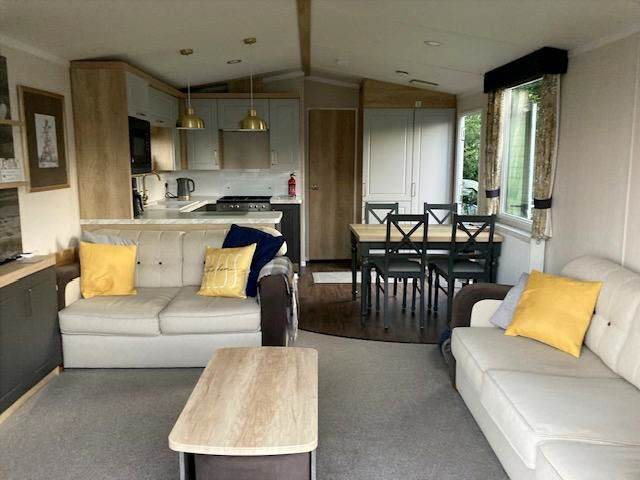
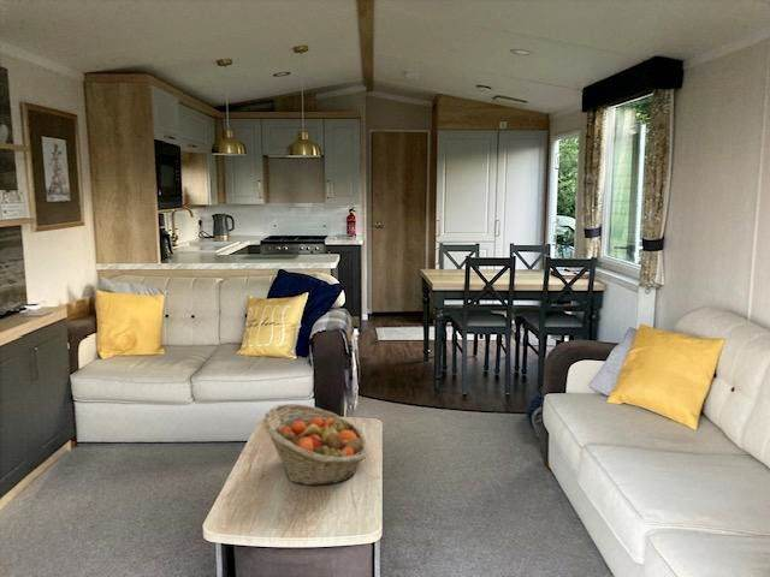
+ fruit basket [262,403,369,487]
